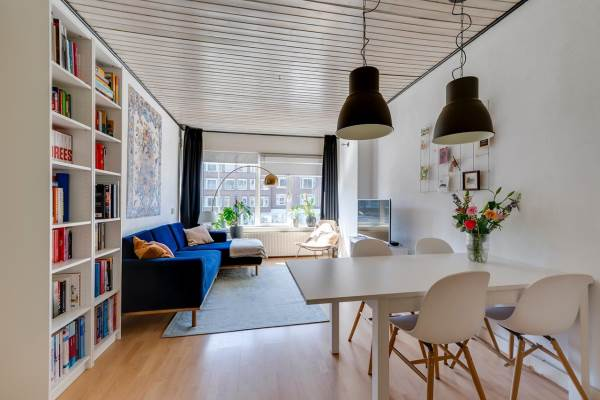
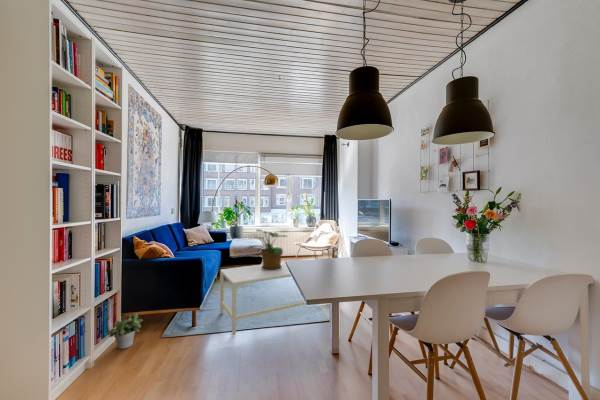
+ coffee table [219,257,317,334]
+ potted plant [106,312,144,350]
+ potted plant [245,228,287,271]
